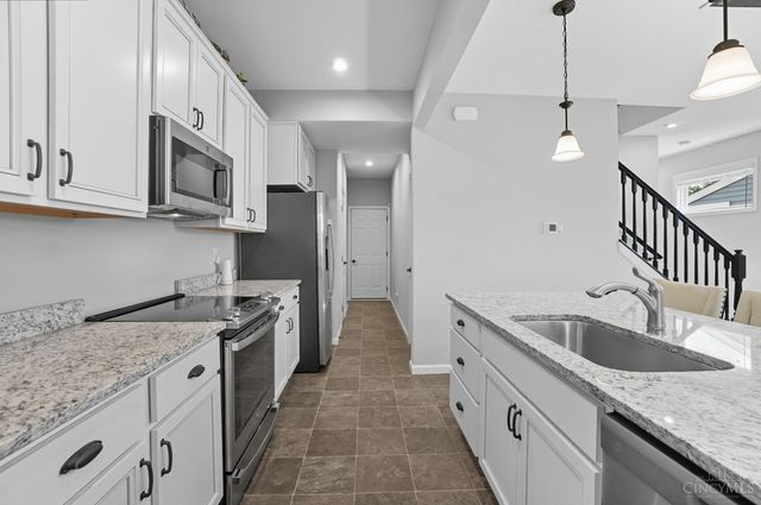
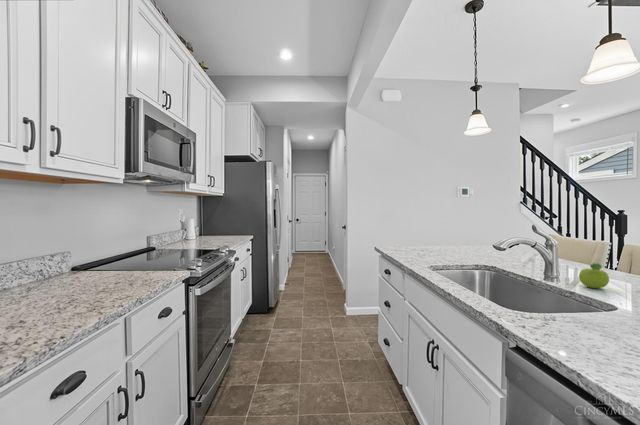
+ fruit [578,262,610,289]
